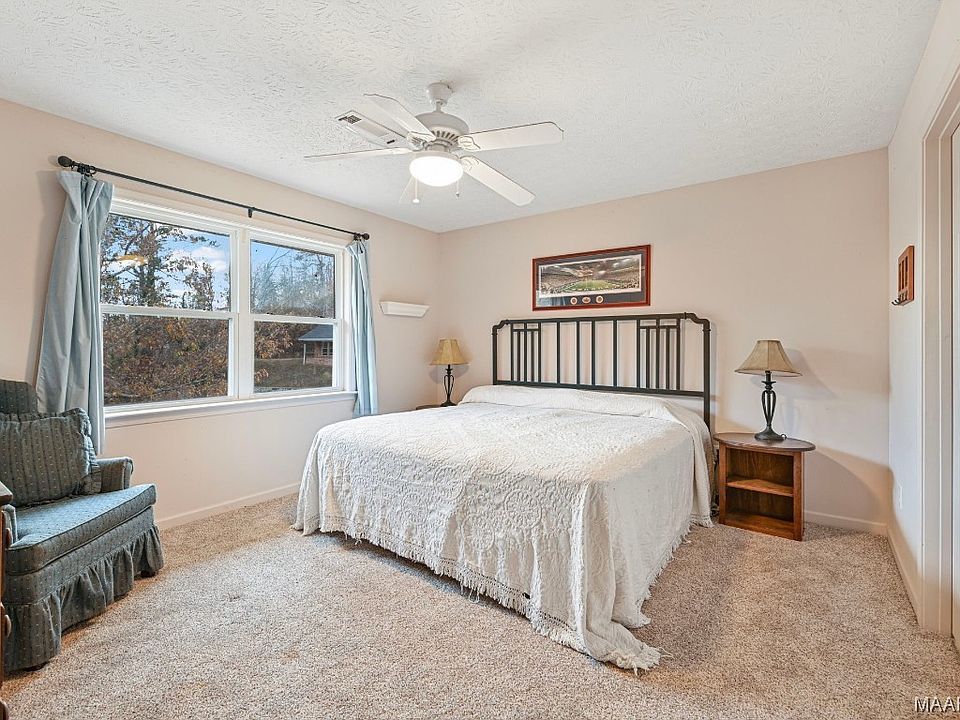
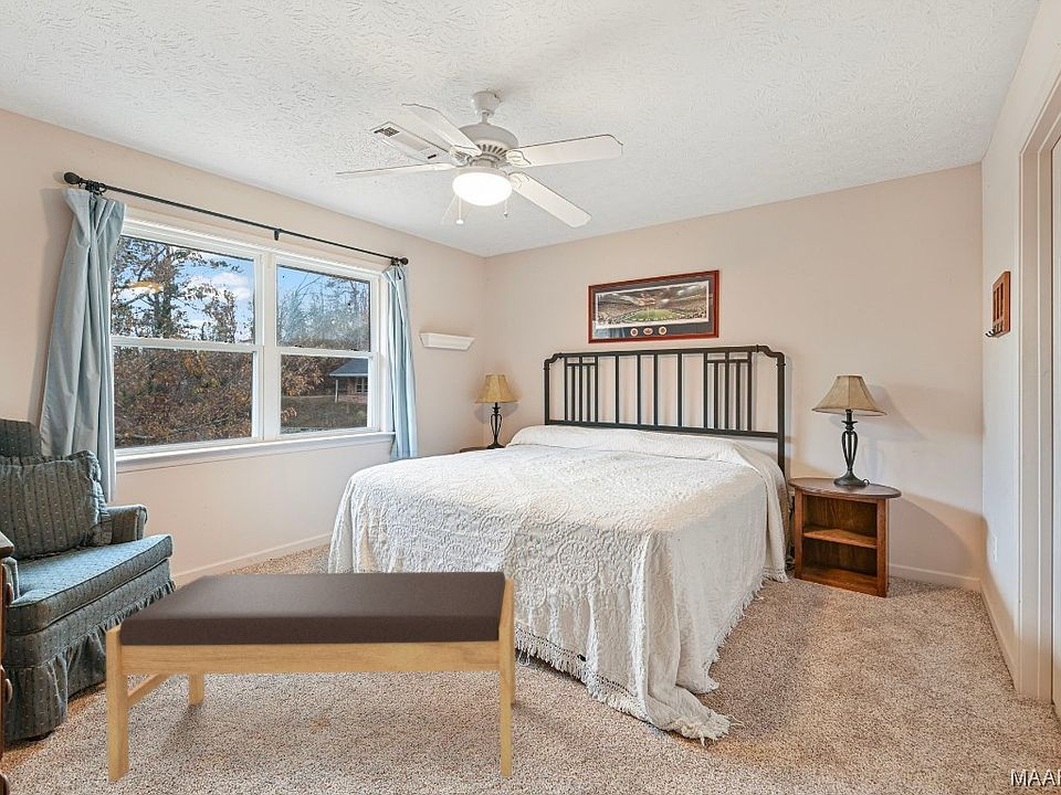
+ bench [105,571,516,782]
